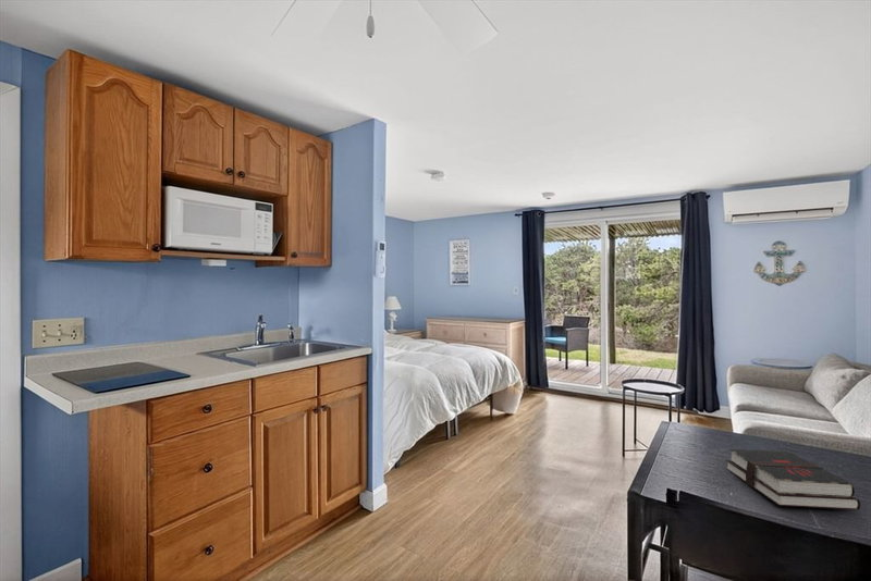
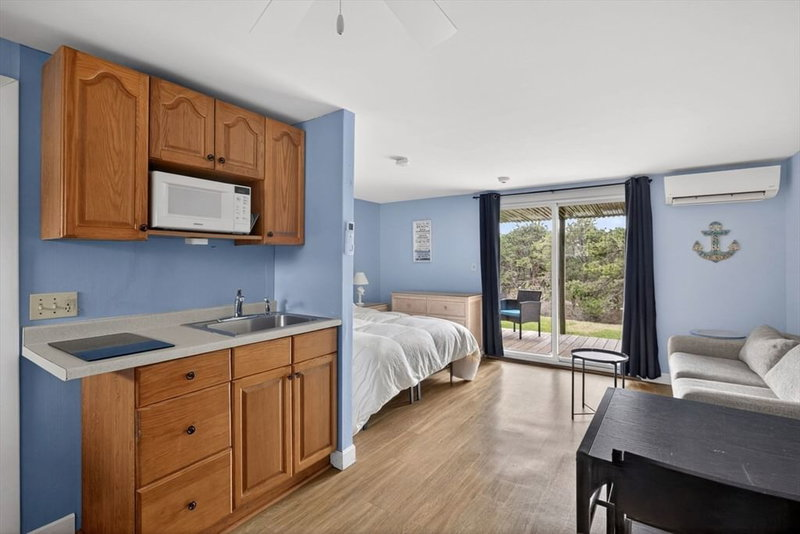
- hardback book [725,448,861,510]
